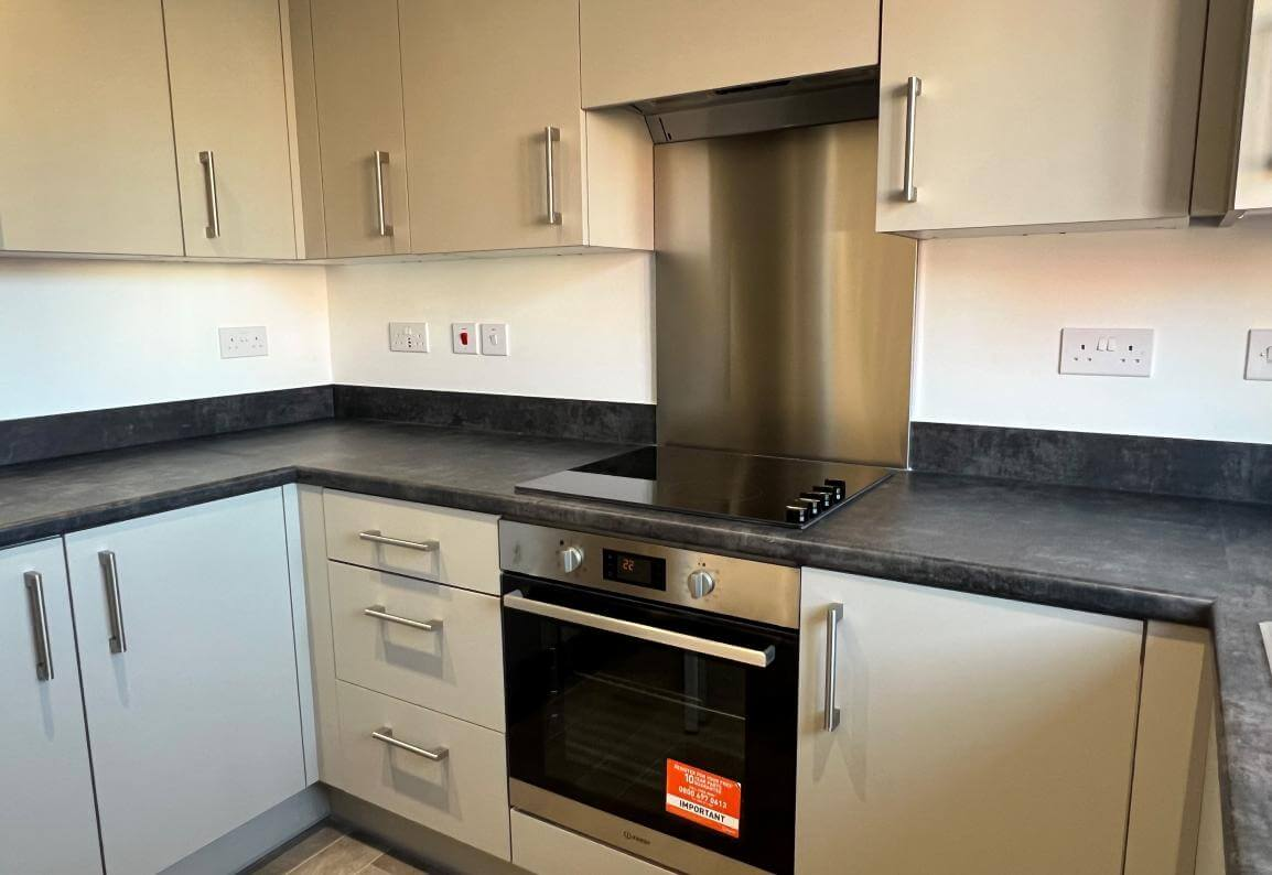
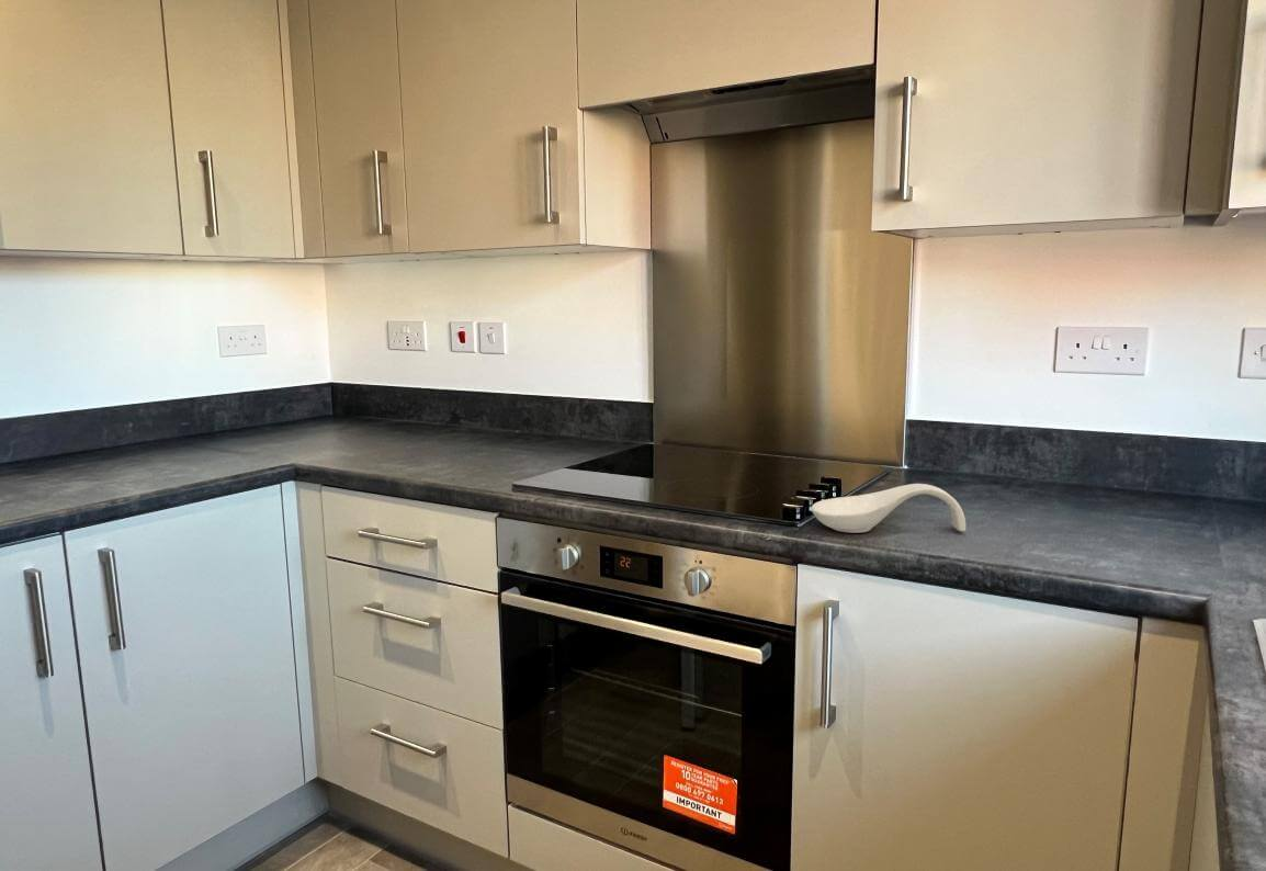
+ spoon rest [811,483,967,534]
